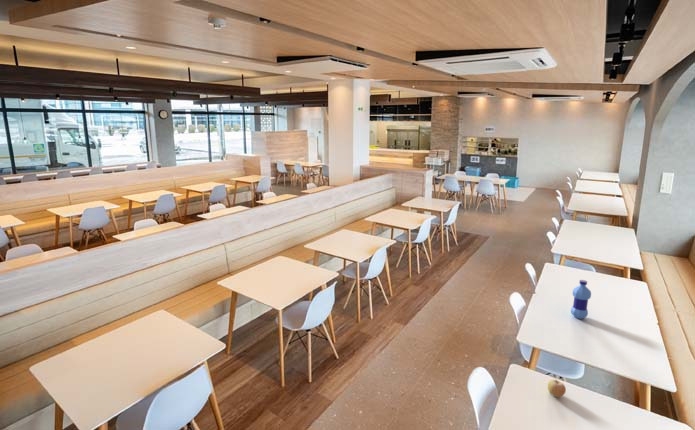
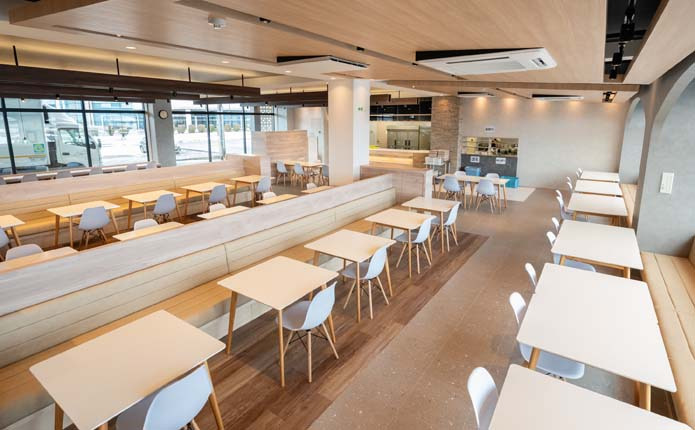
- fruit [547,378,567,398]
- water bottle [570,279,592,320]
